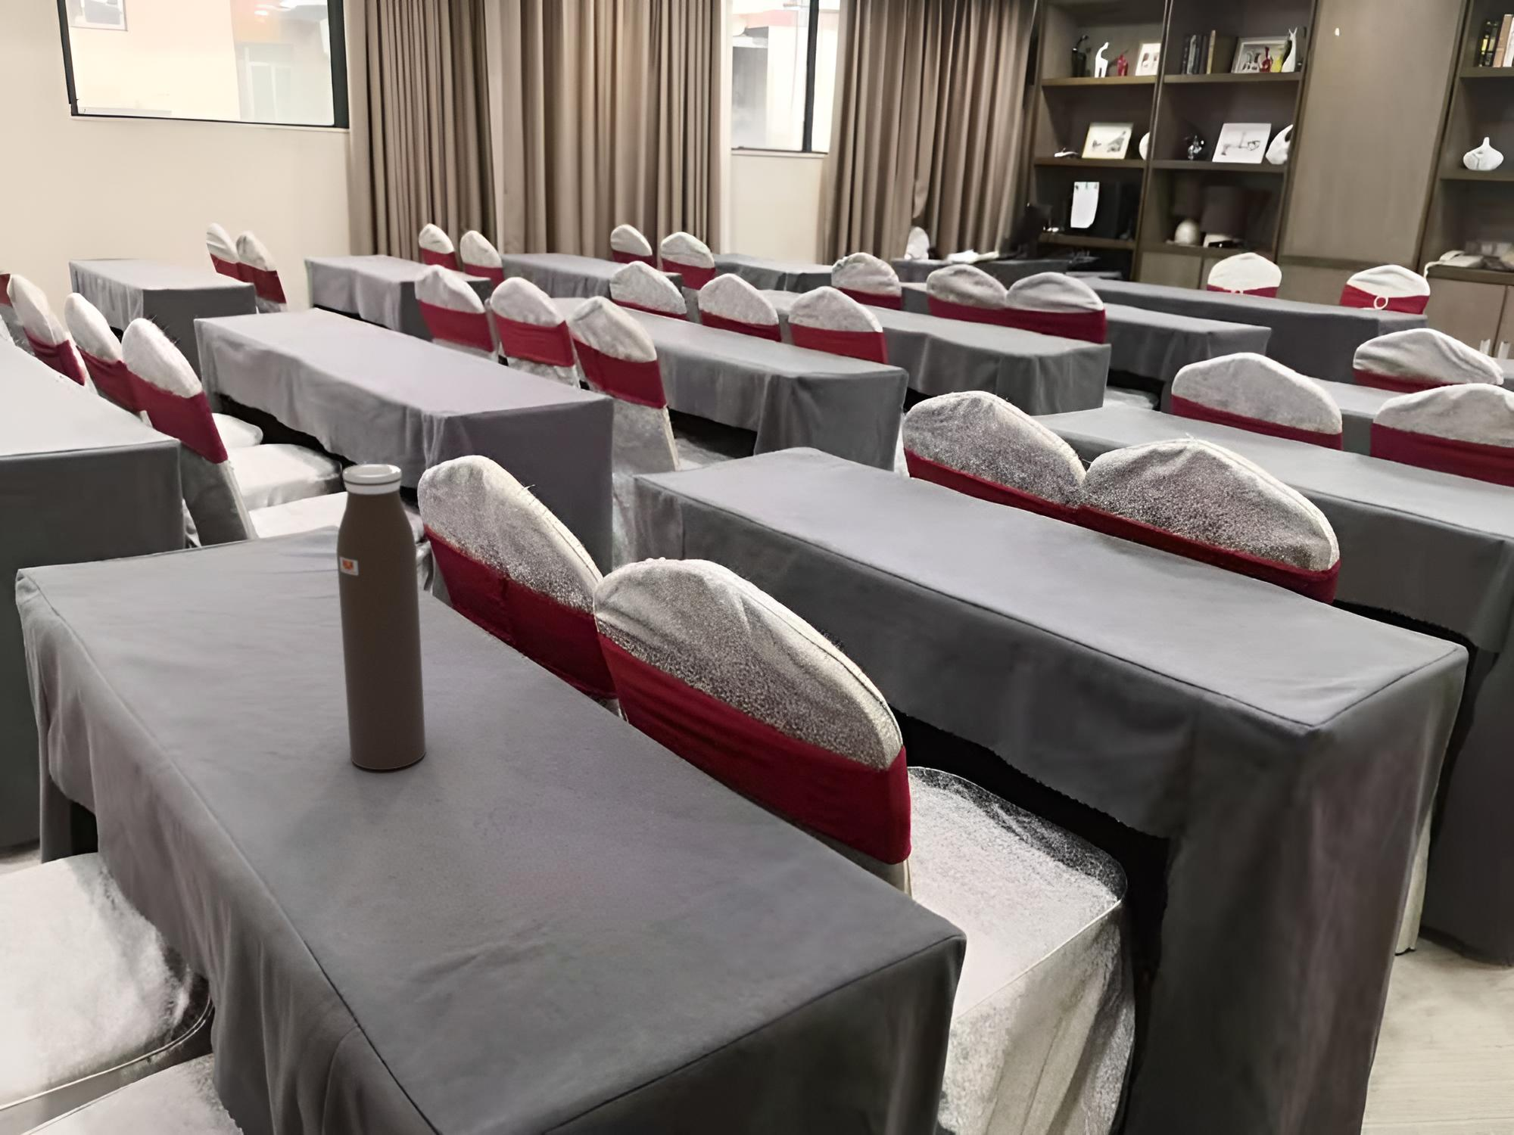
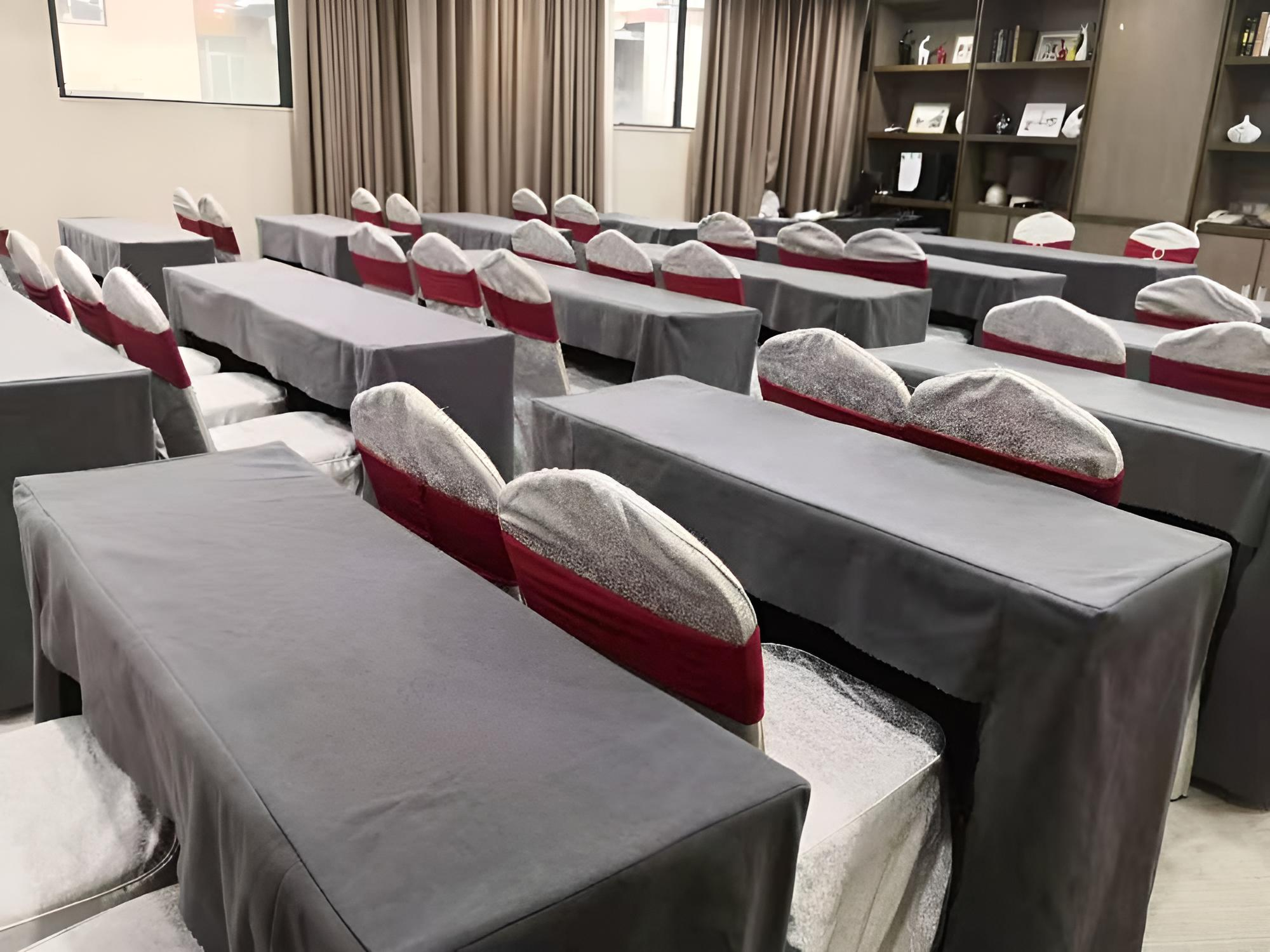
- water bottle [335,463,427,770]
